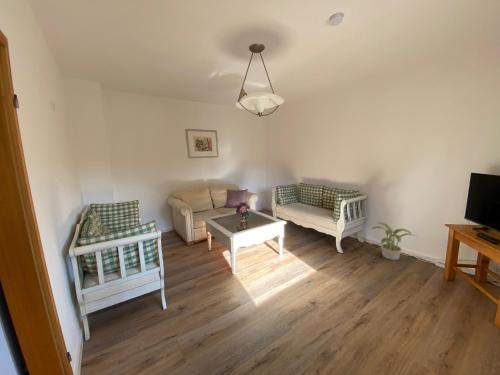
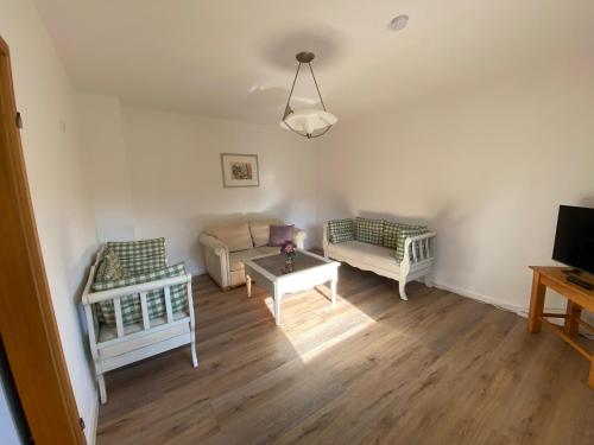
- potted plant [371,222,418,261]
